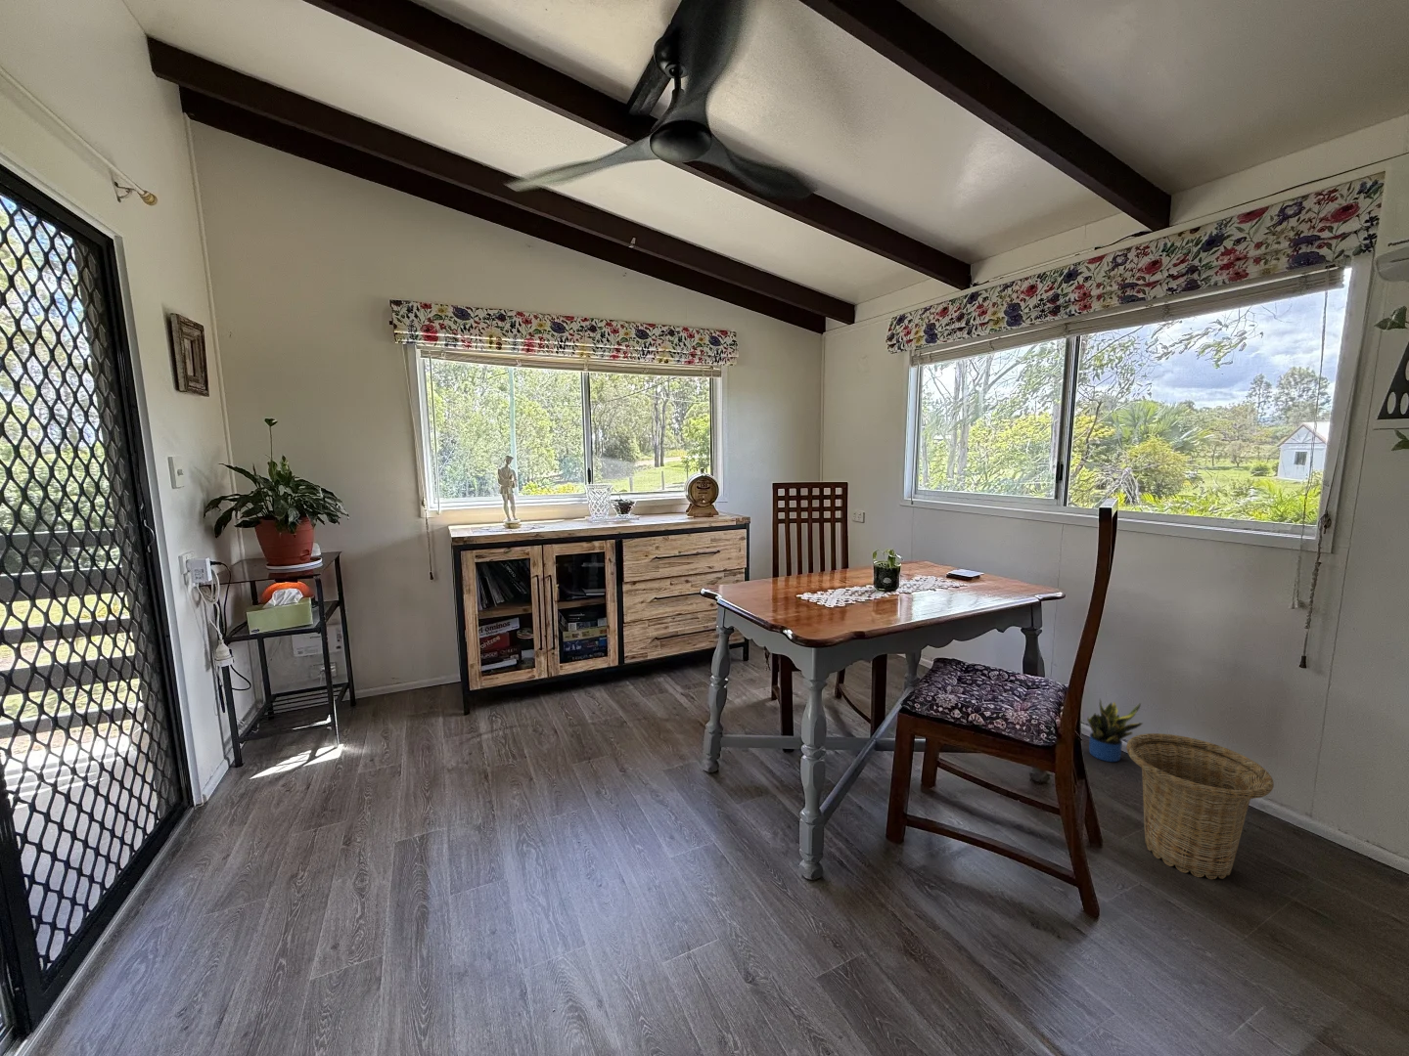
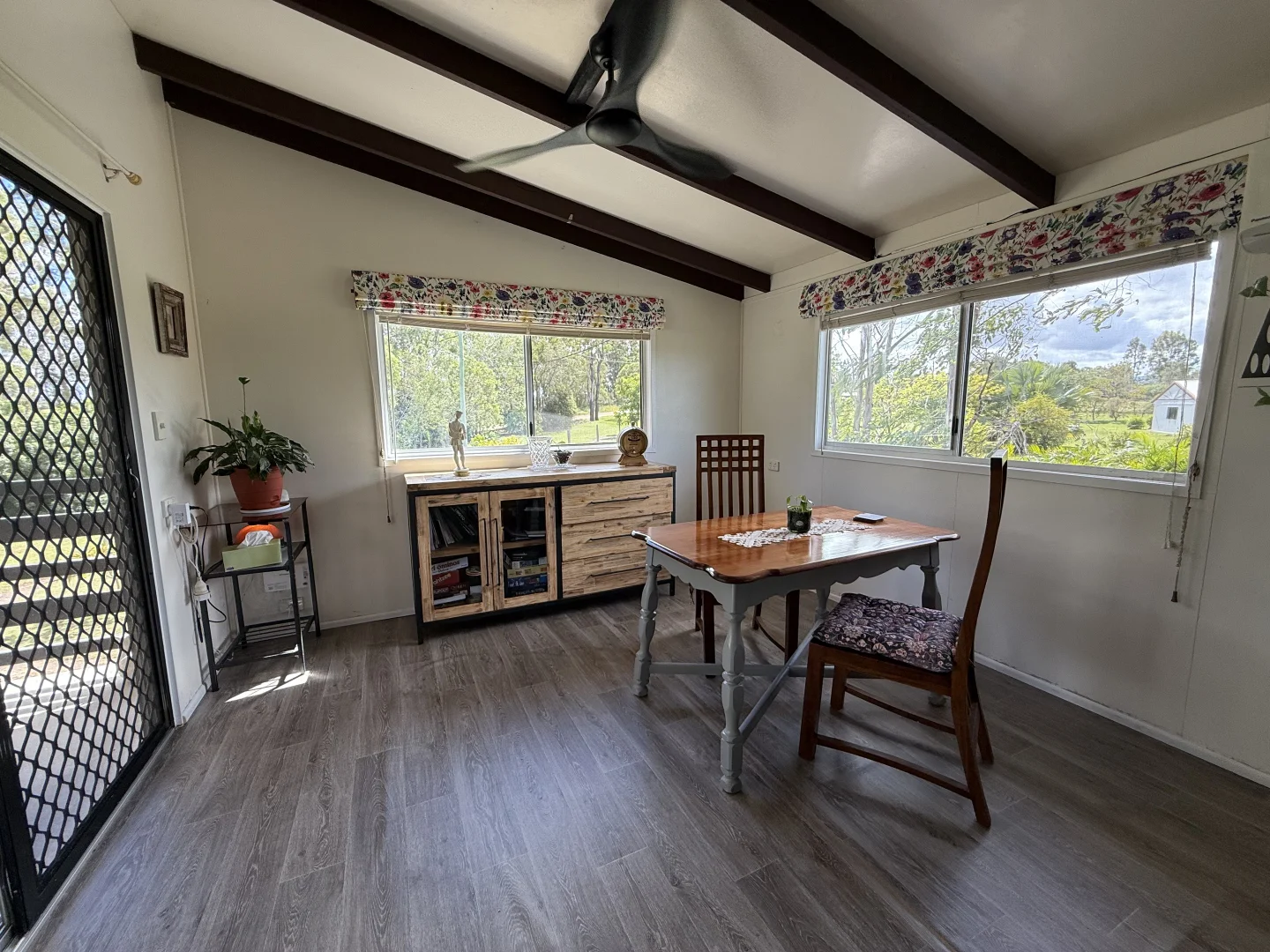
- potted plant [1086,698,1144,763]
- basket [1125,732,1275,880]
